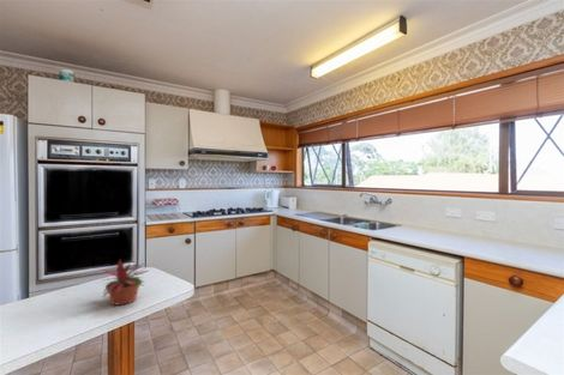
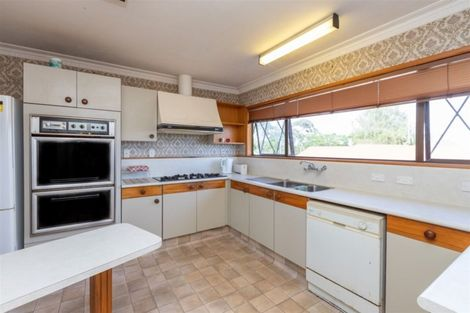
- potted plant [97,259,151,307]
